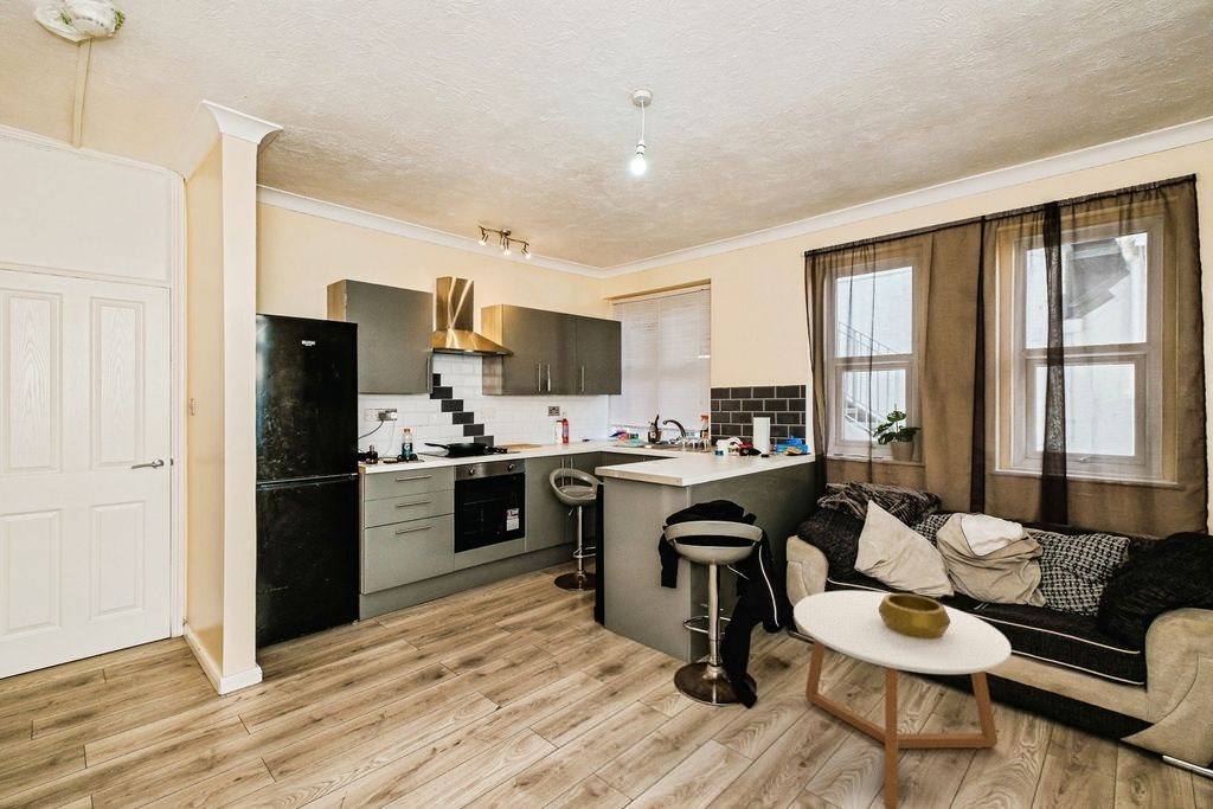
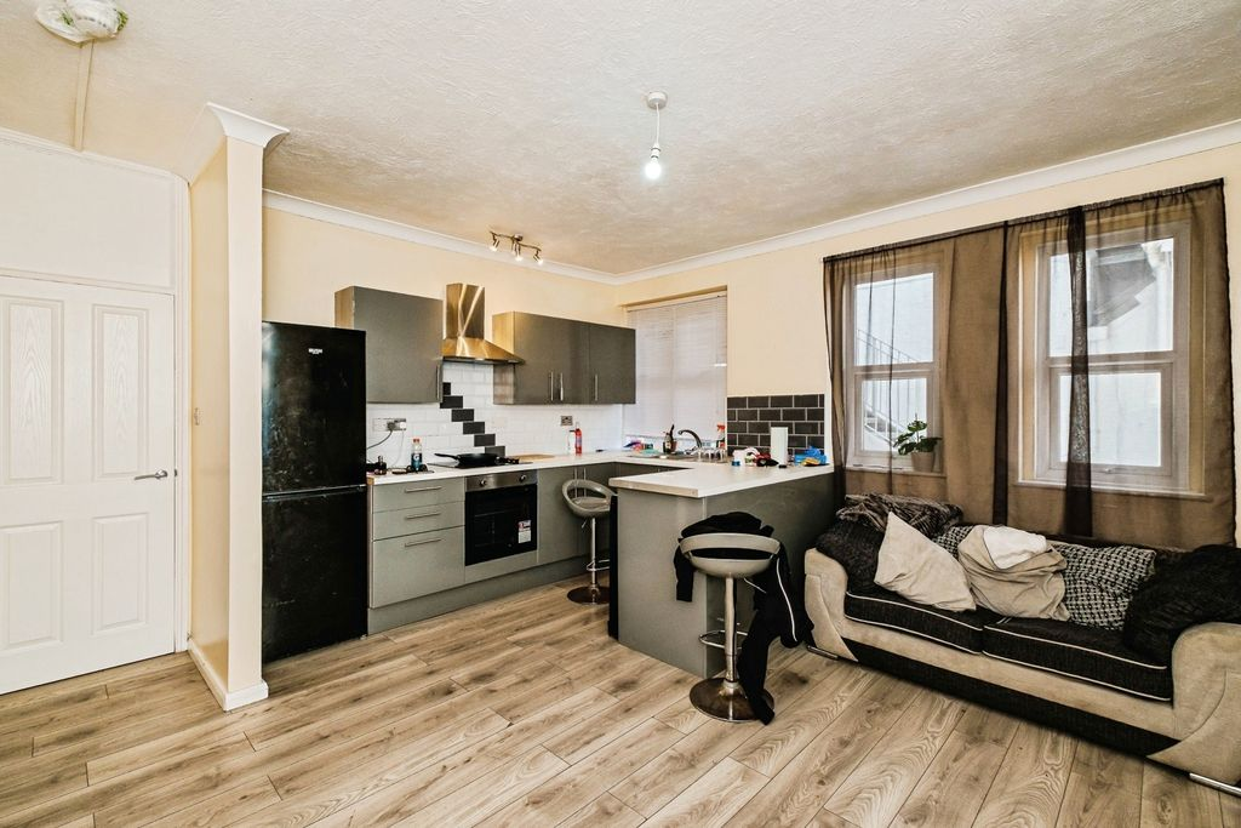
- decorative bowl [879,592,950,640]
- coffee table [792,590,1013,809]
